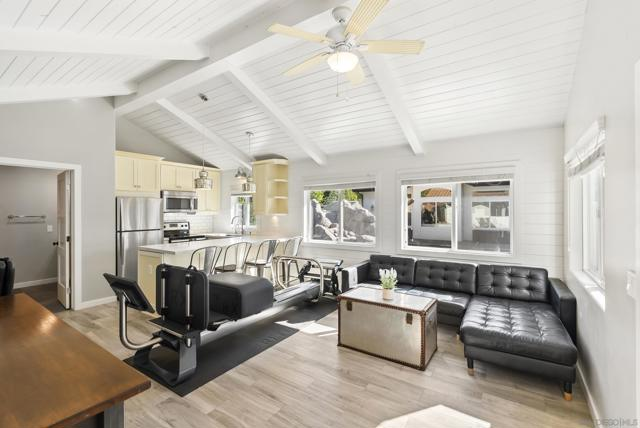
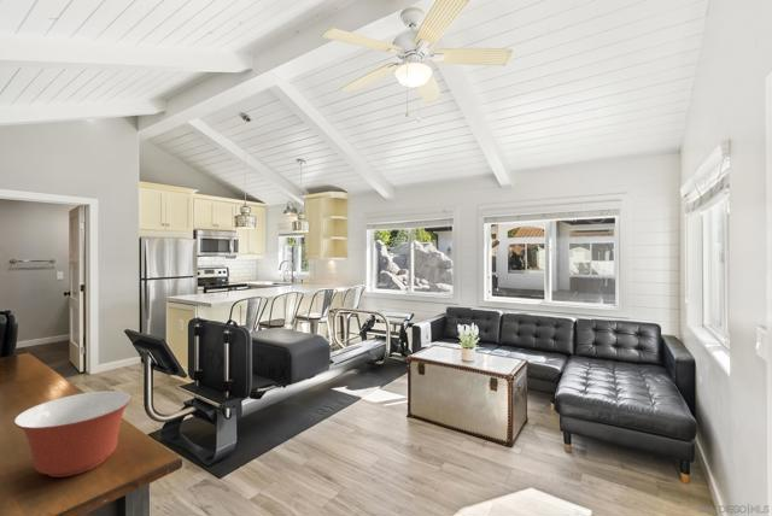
+ mixing bowl [12,389,133,479]
